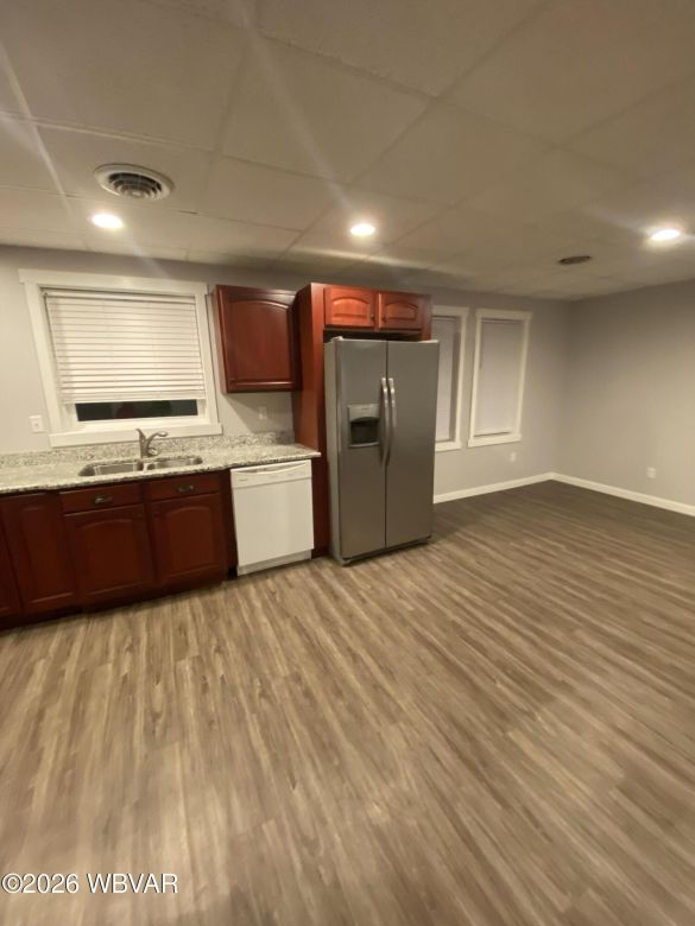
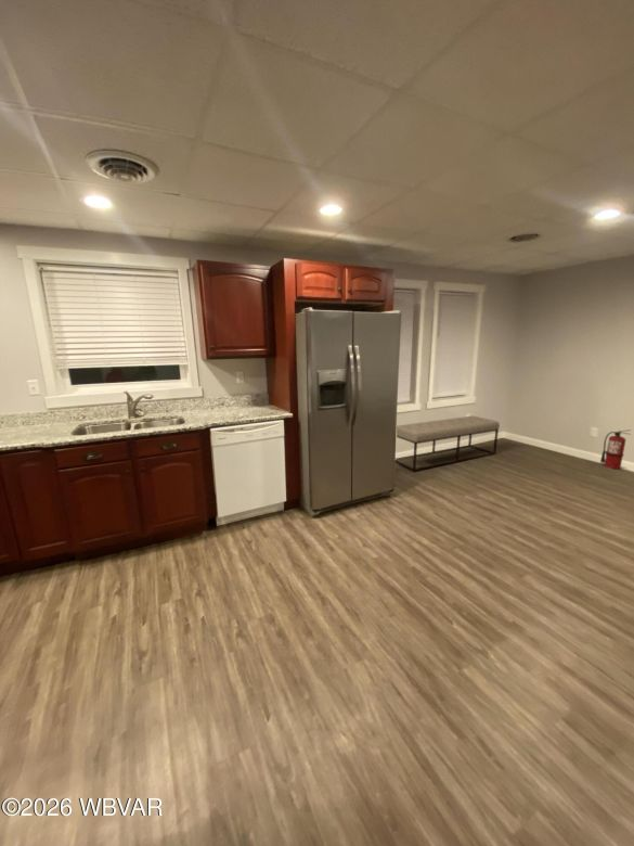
+ fire extinguisher [599,428,632,470]
+ bench [394,415,501,473]
